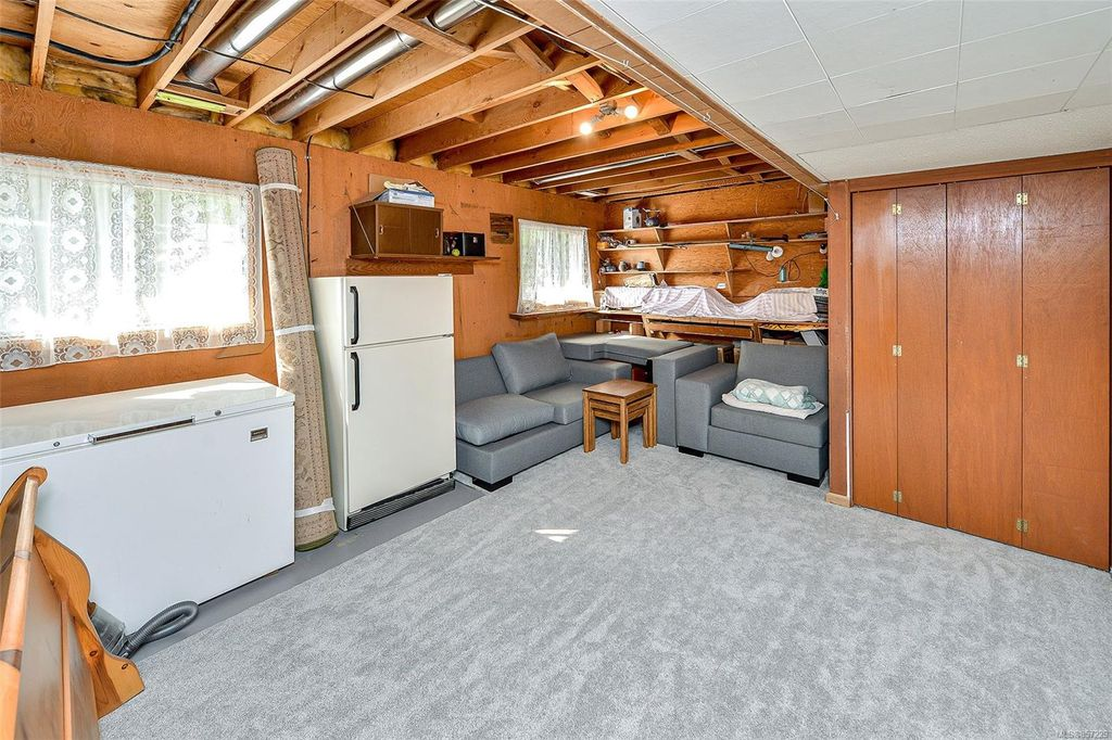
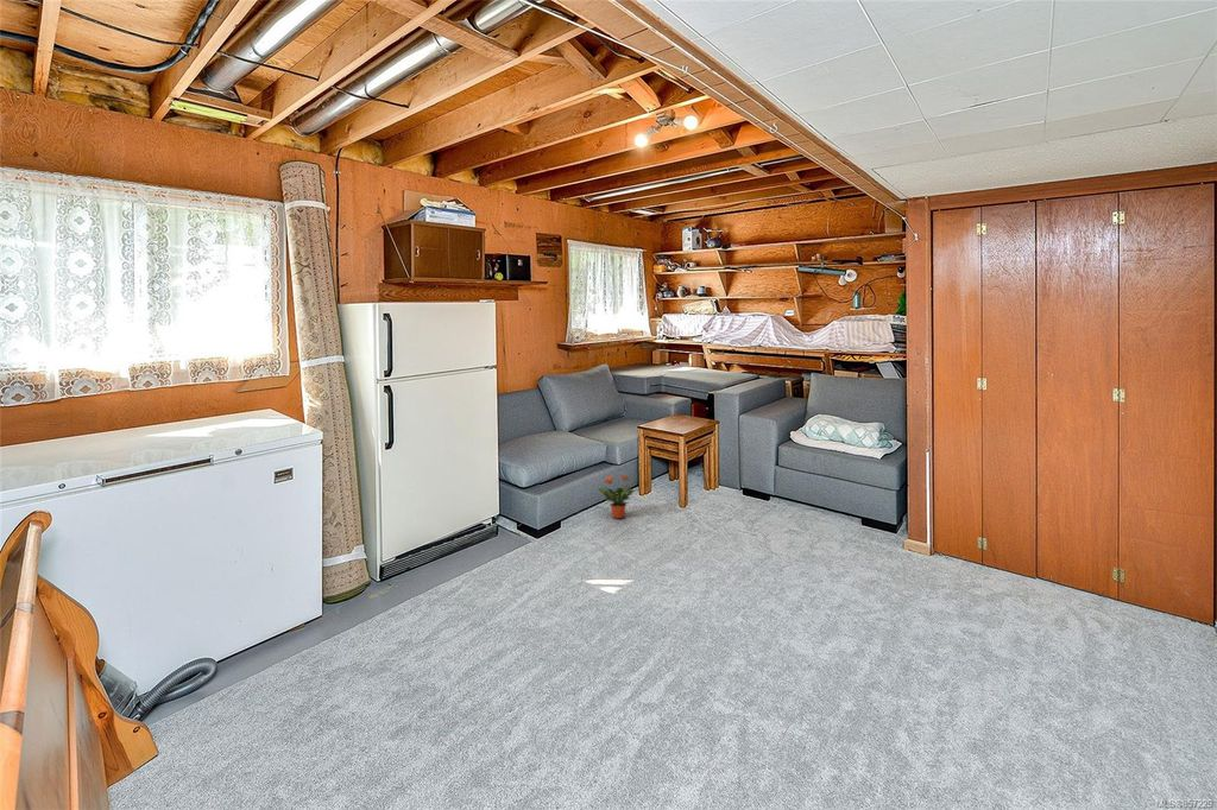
+ potted plant [598,473,638,520]
